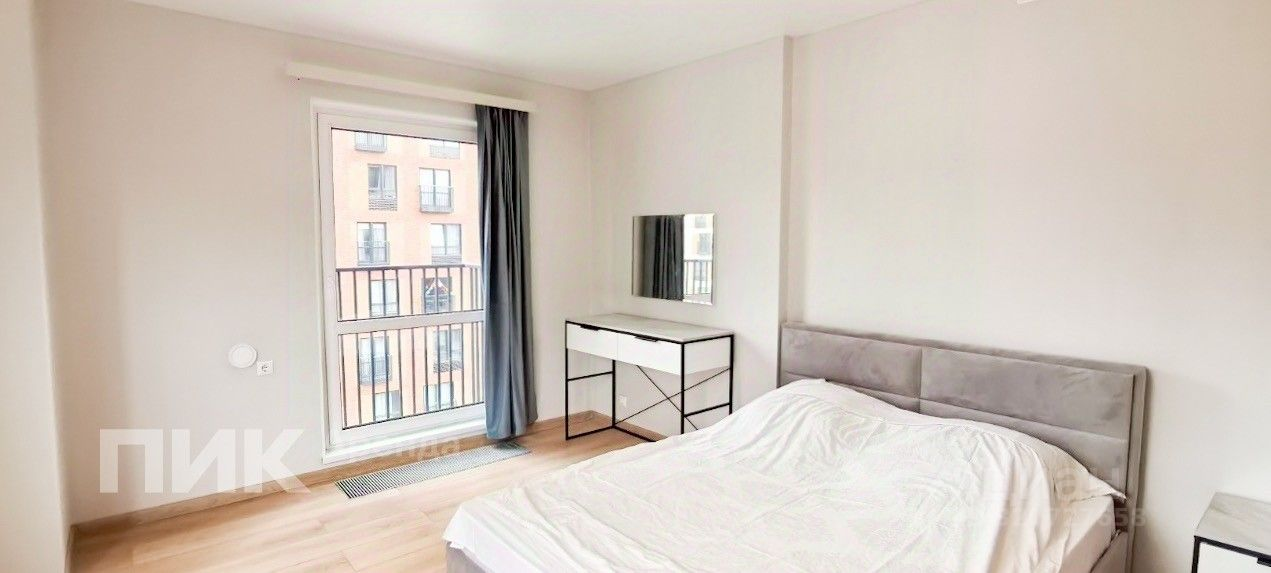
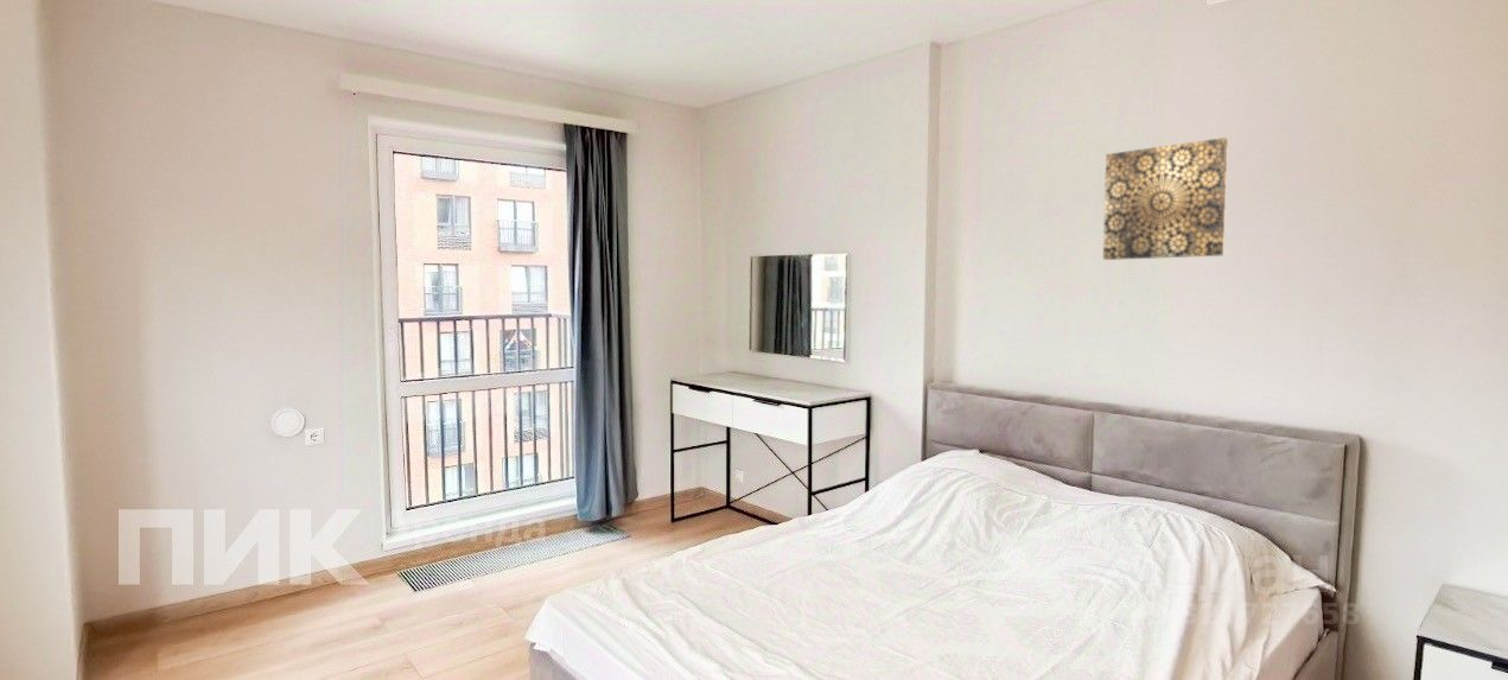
+ wall art [1102,136,1229,261]
